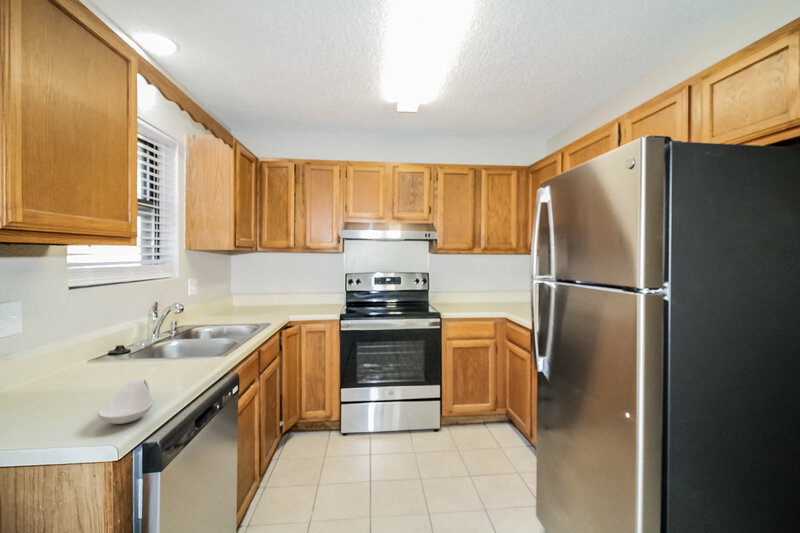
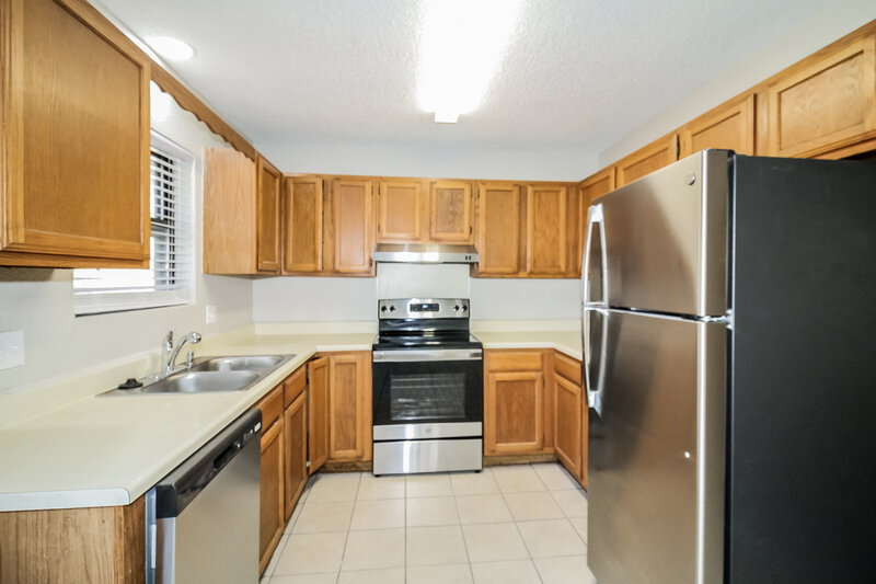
- spoon rest [97,378,155,425]
